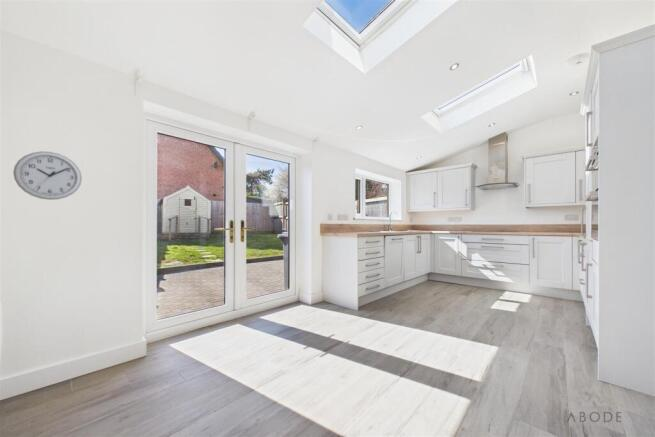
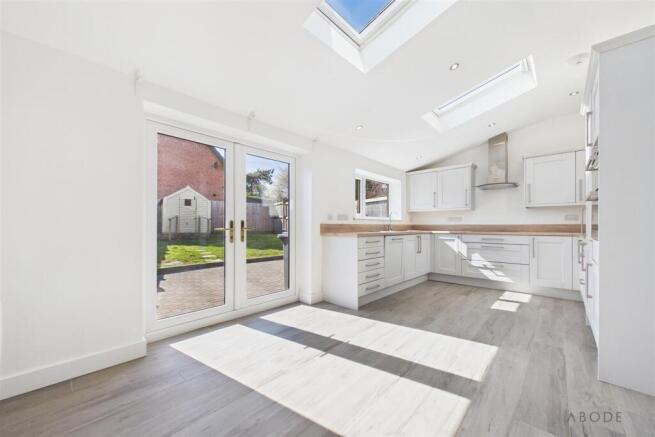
- wall clock [12,150,83,201]
